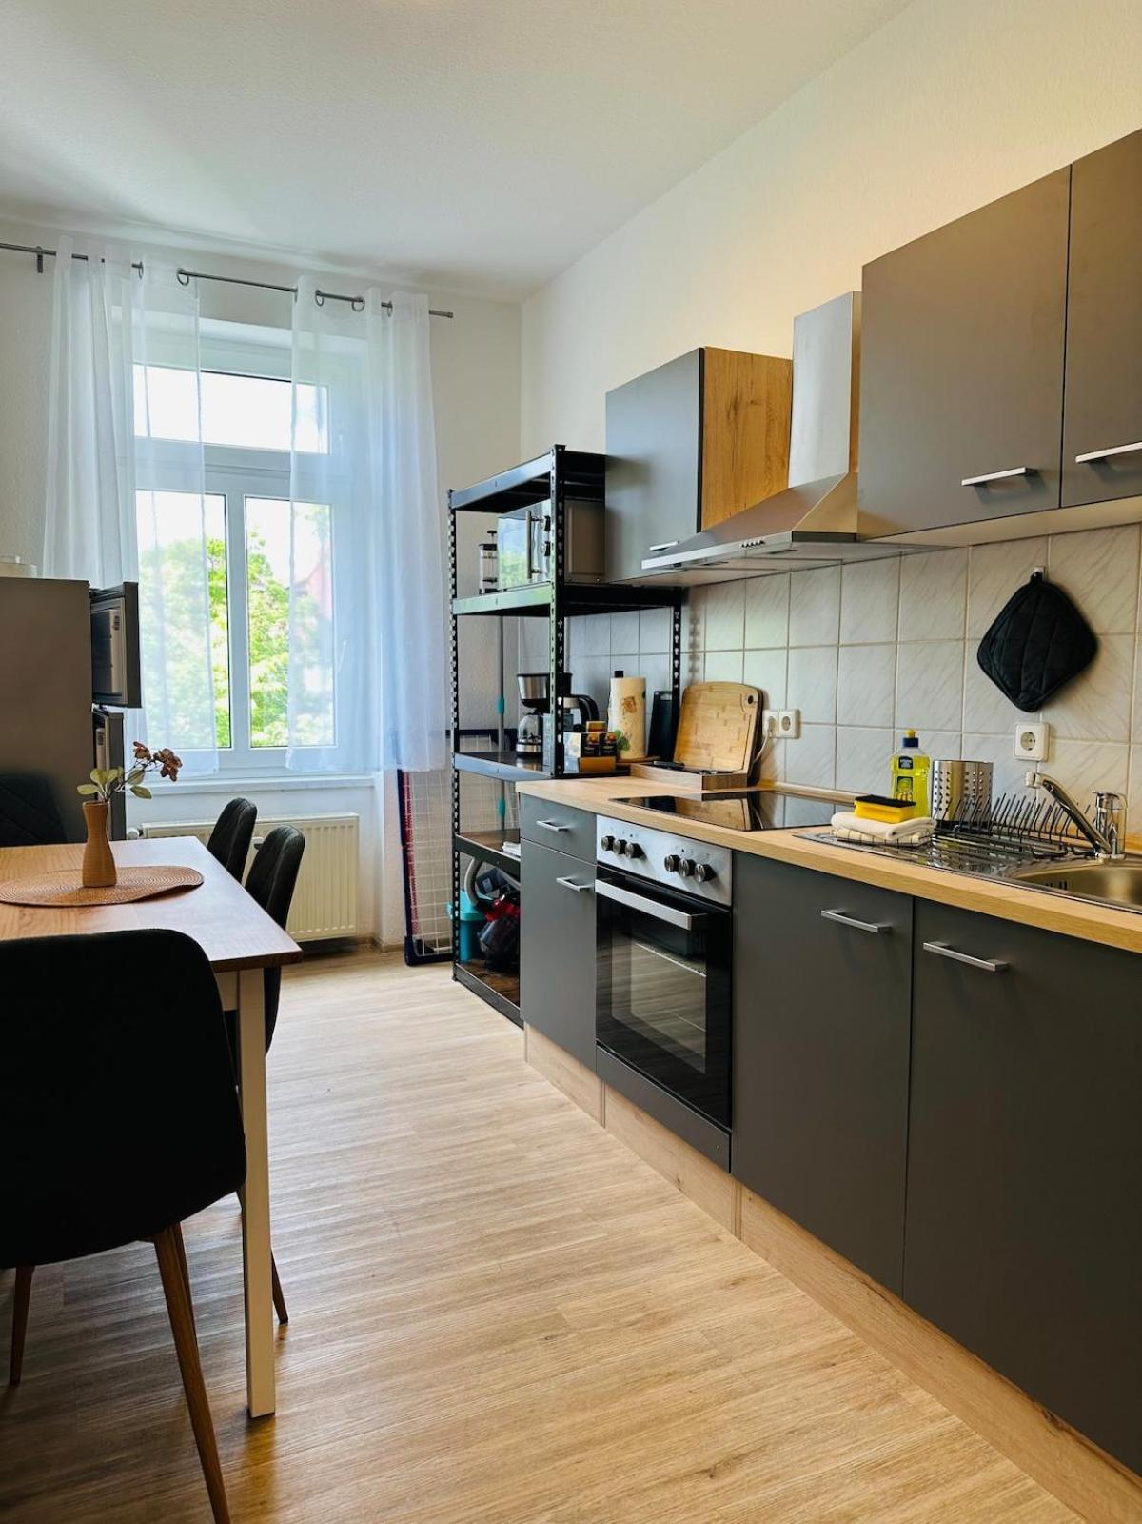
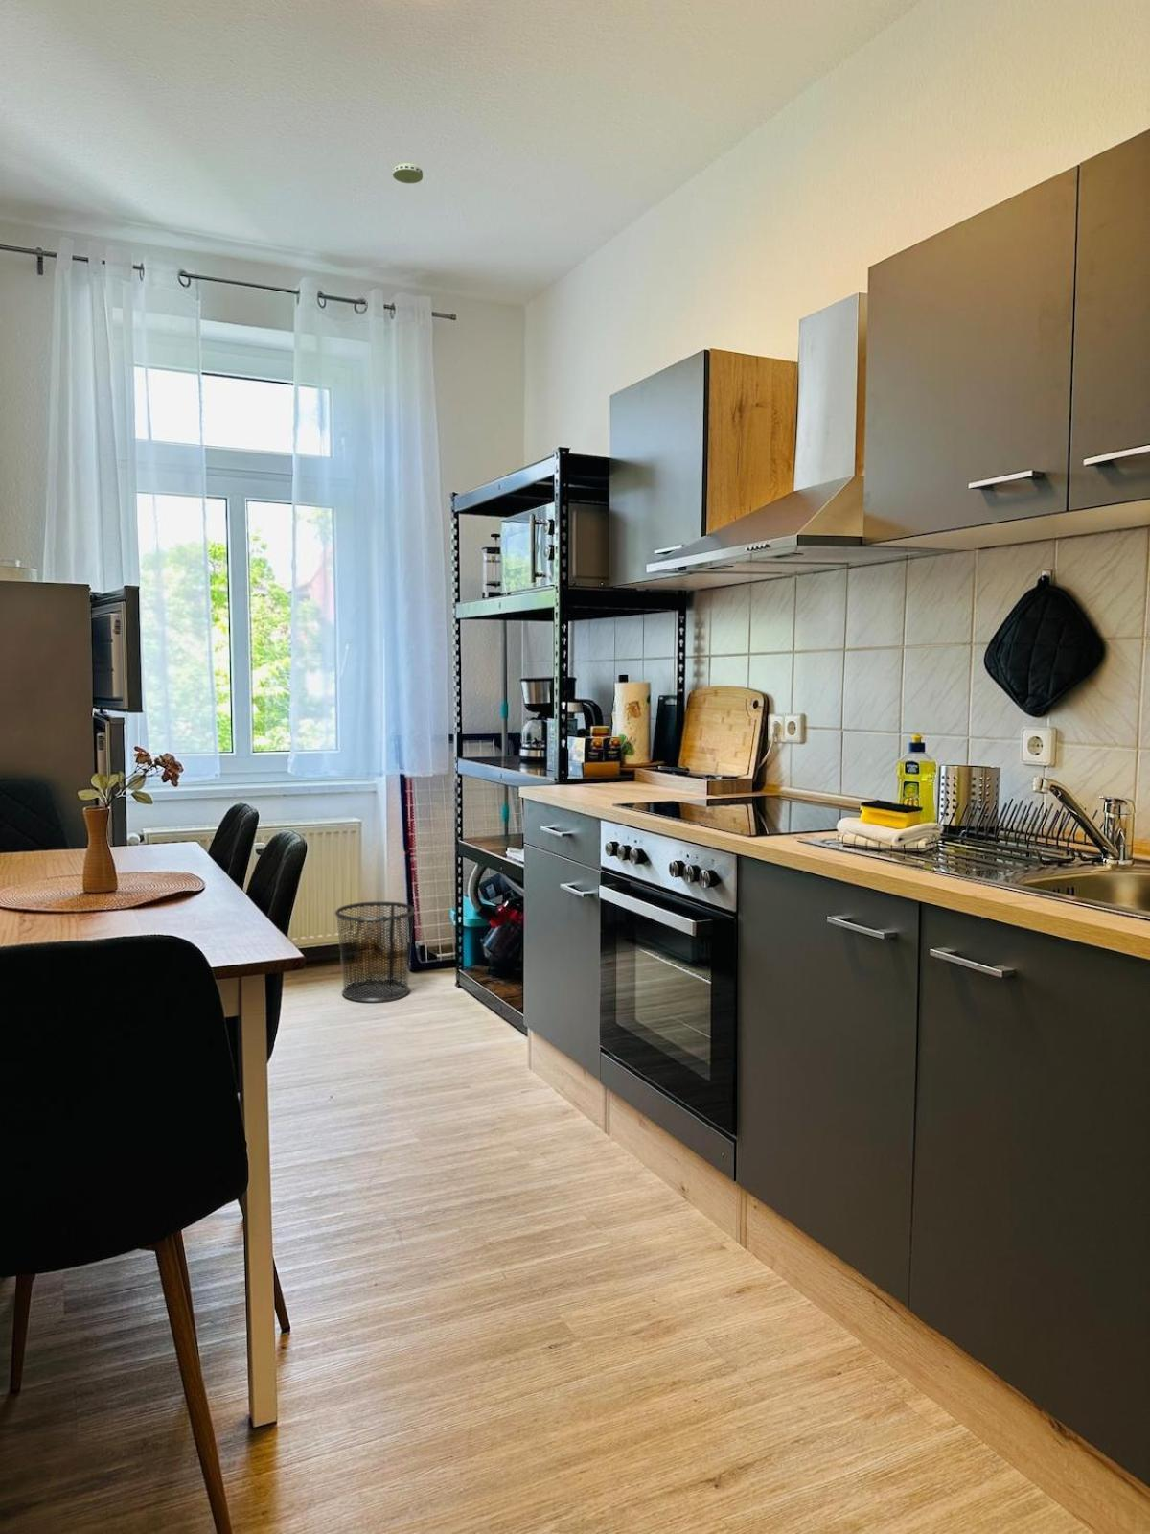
+ waste bin [333,900,416,1003]
+ smoke detector [391,162,424,184]
